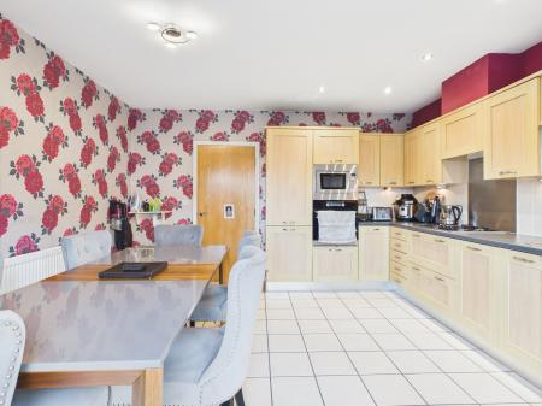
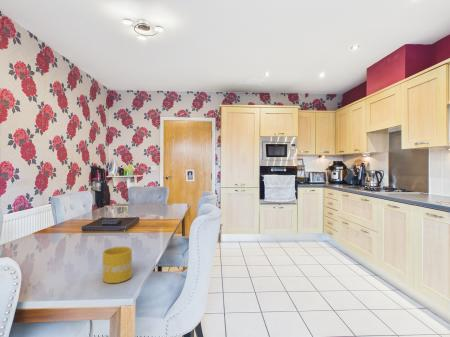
+ mug [102,246,133,284]
